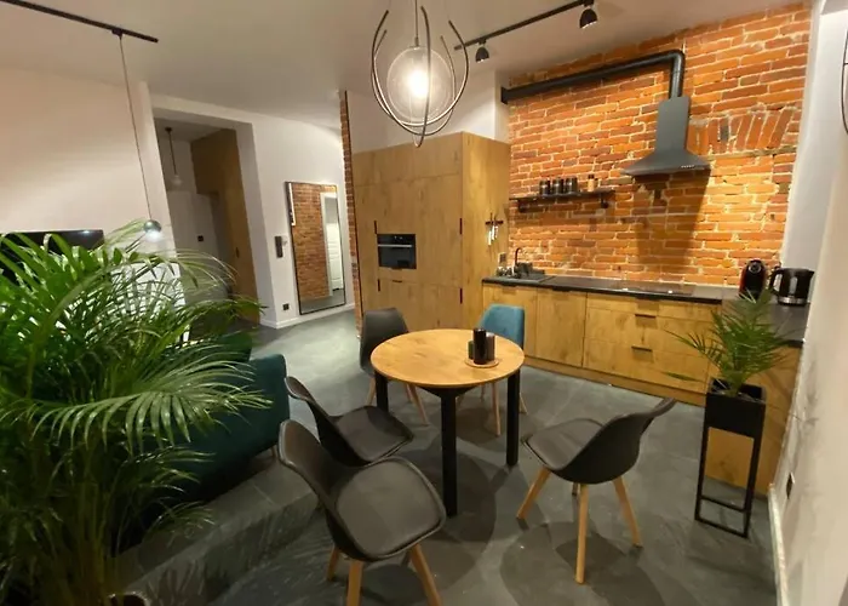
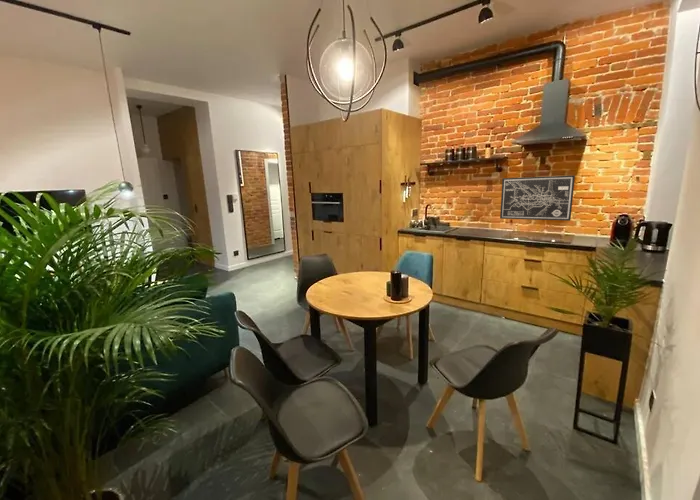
+ wall art [499,174,576,222]
